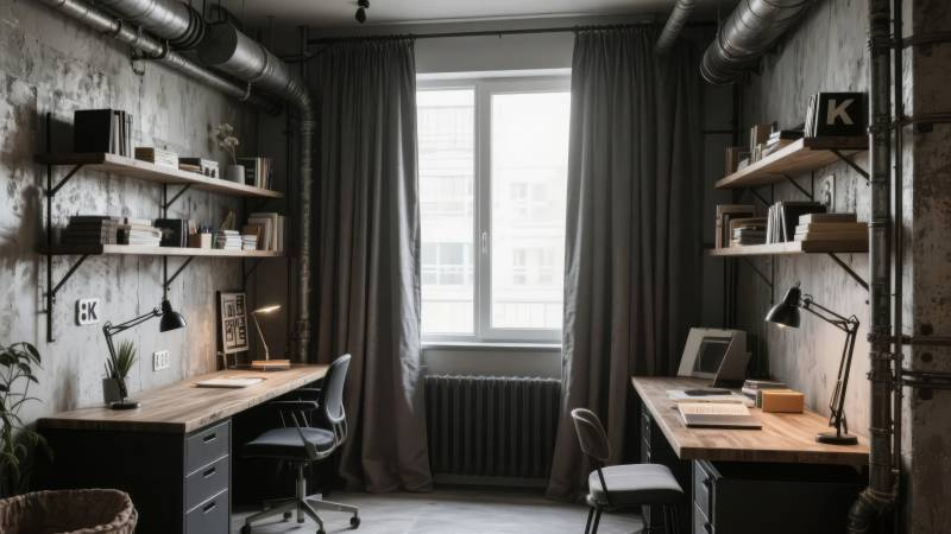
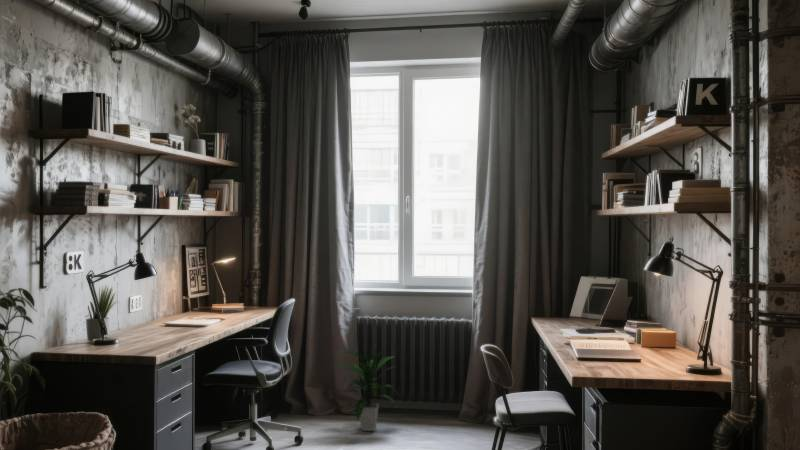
+ indoor plant [338,342,400,432]
